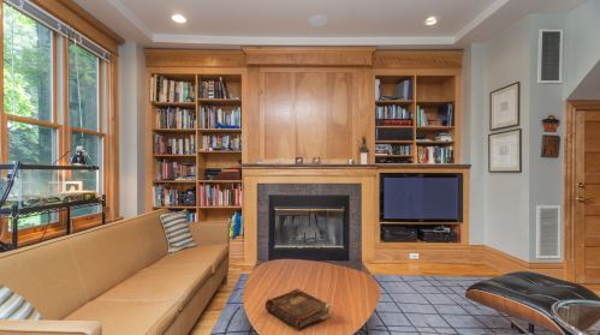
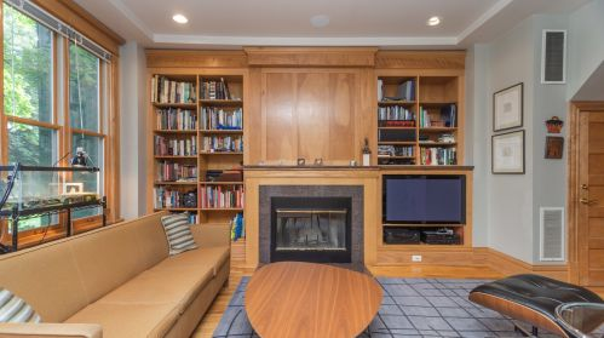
- book [265,287,332,333]
